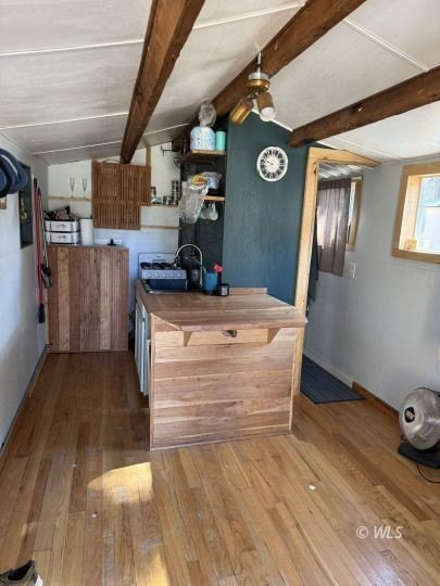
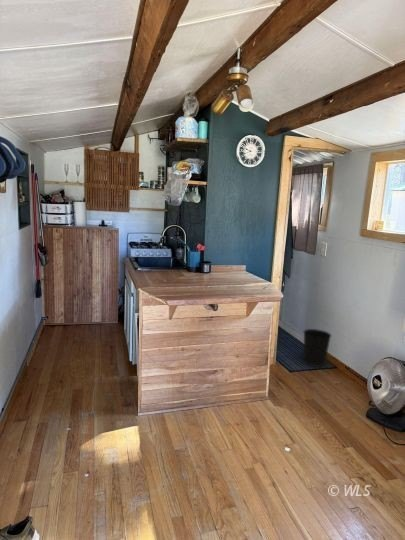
+ wastebasket [303,328,332,368]
